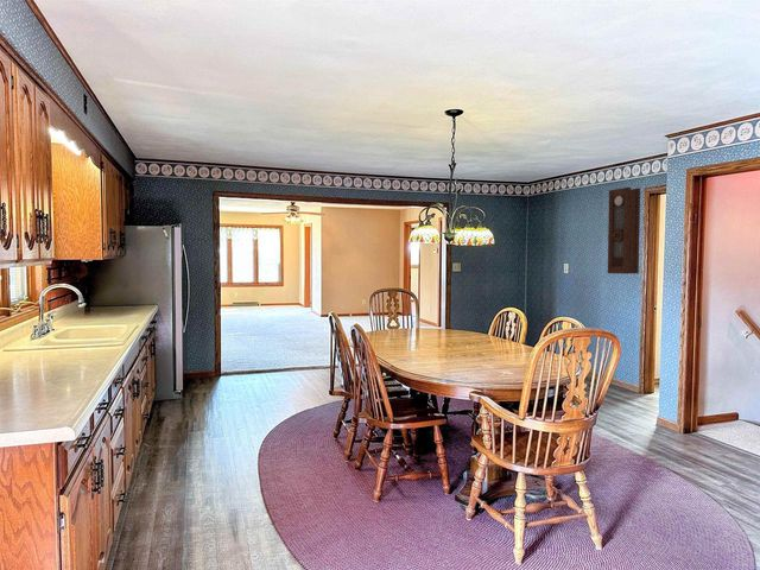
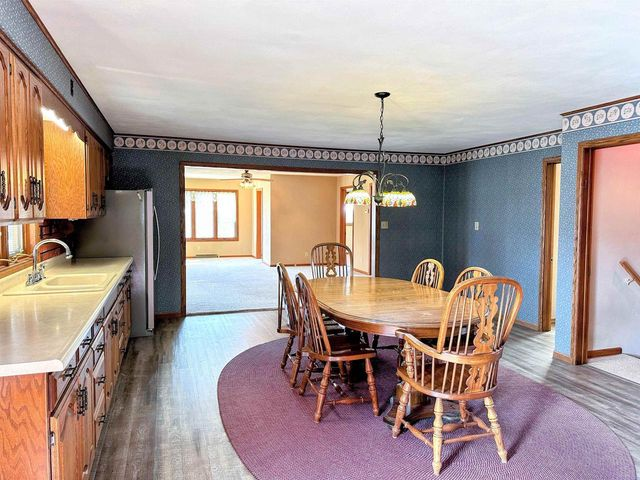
- pendulum clock [607,186,641,276]
